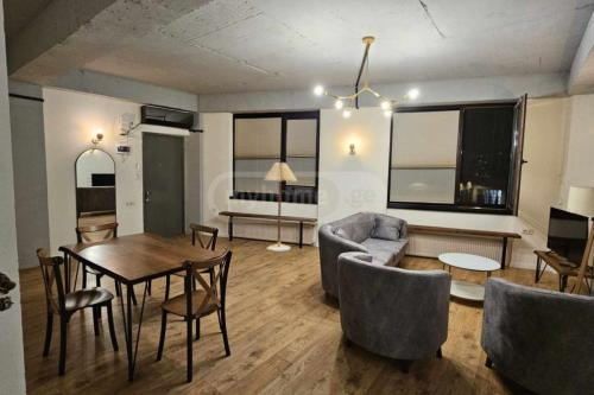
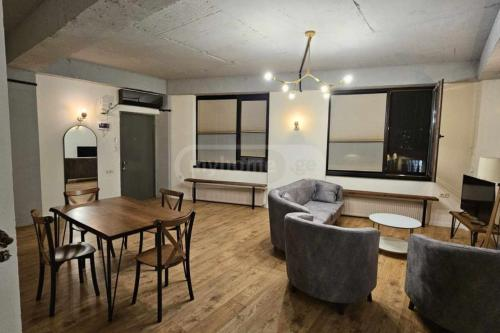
- floor lamp [263,161,298,251]
